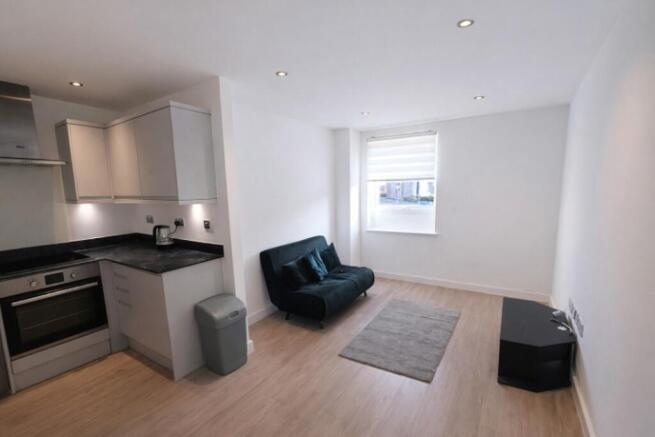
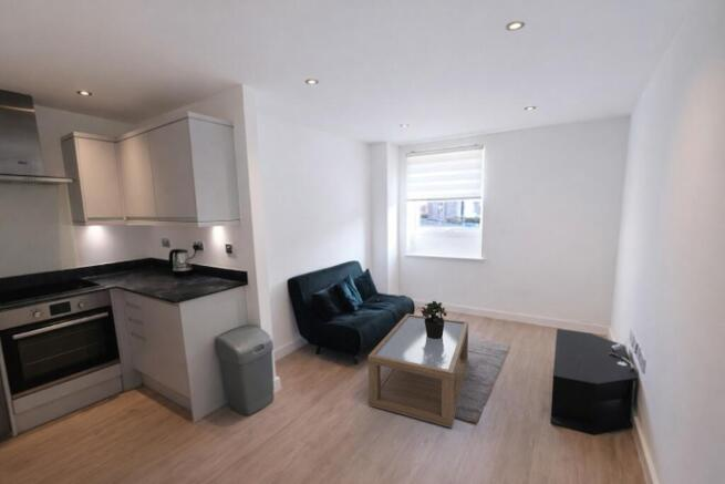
+ potted plant [420,300,448,339]
+ coffee table [366,312,469,429]
